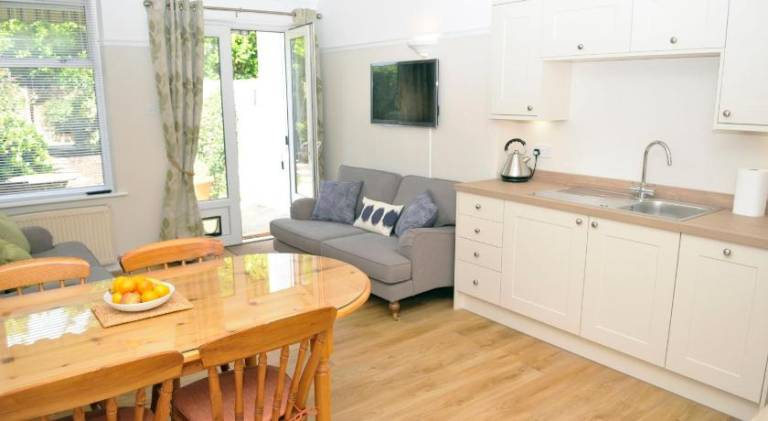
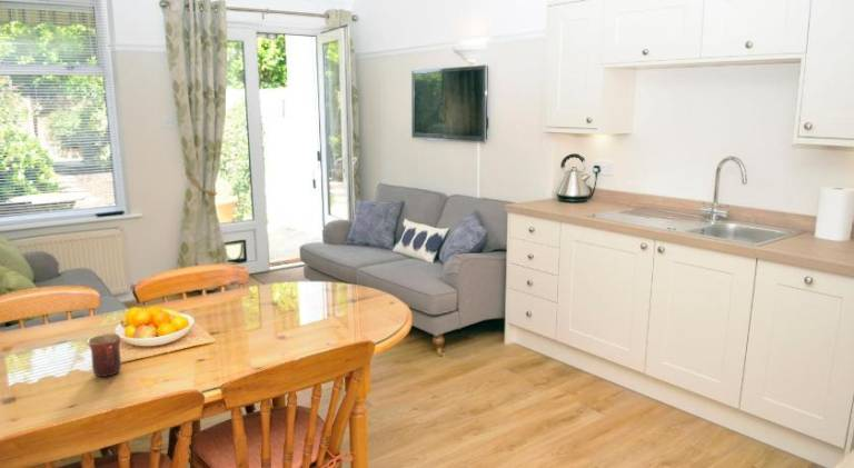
+ mug [87,332,122,378]
